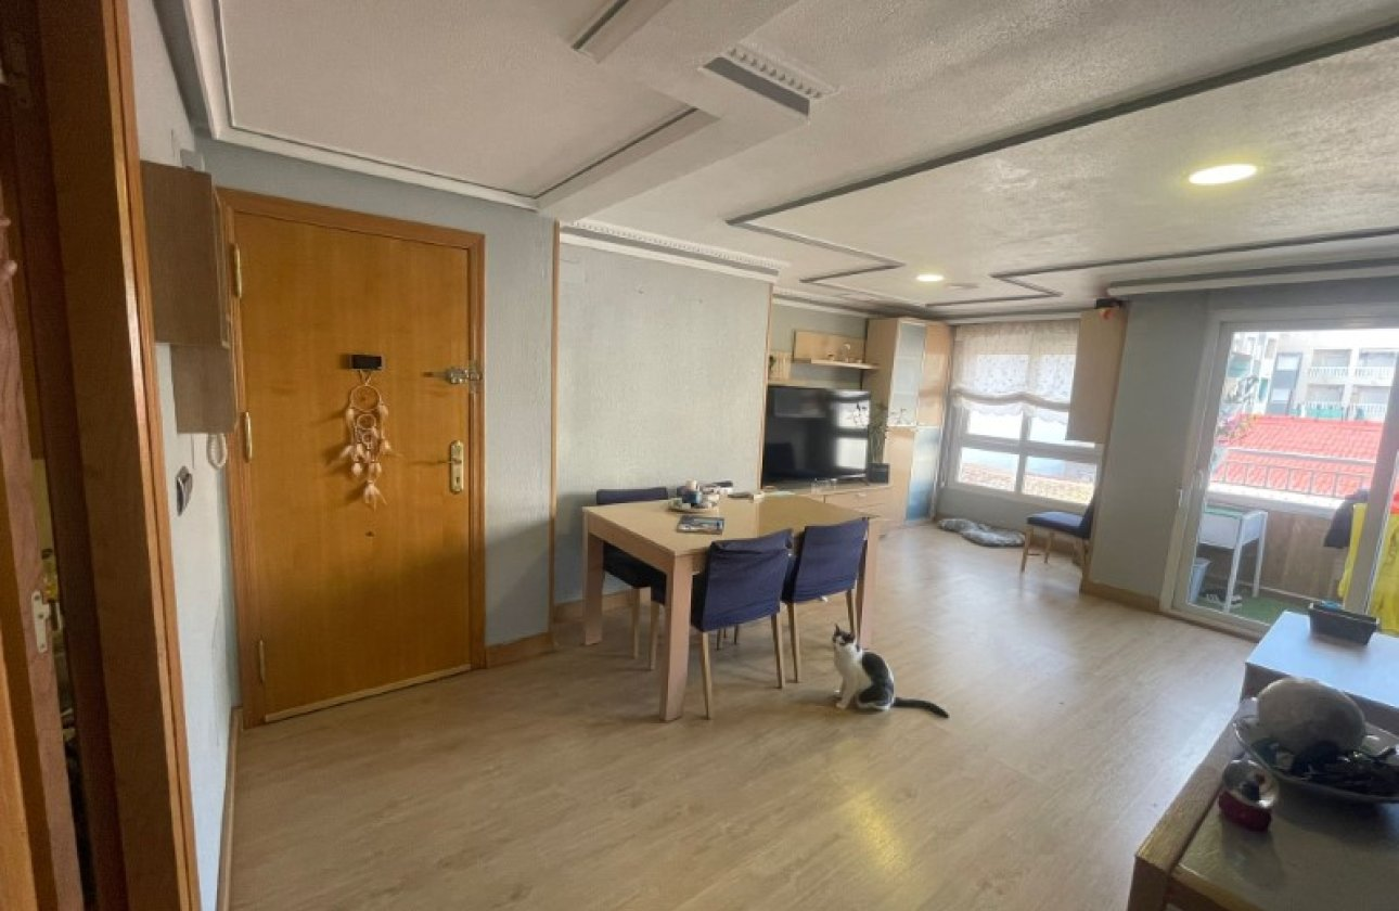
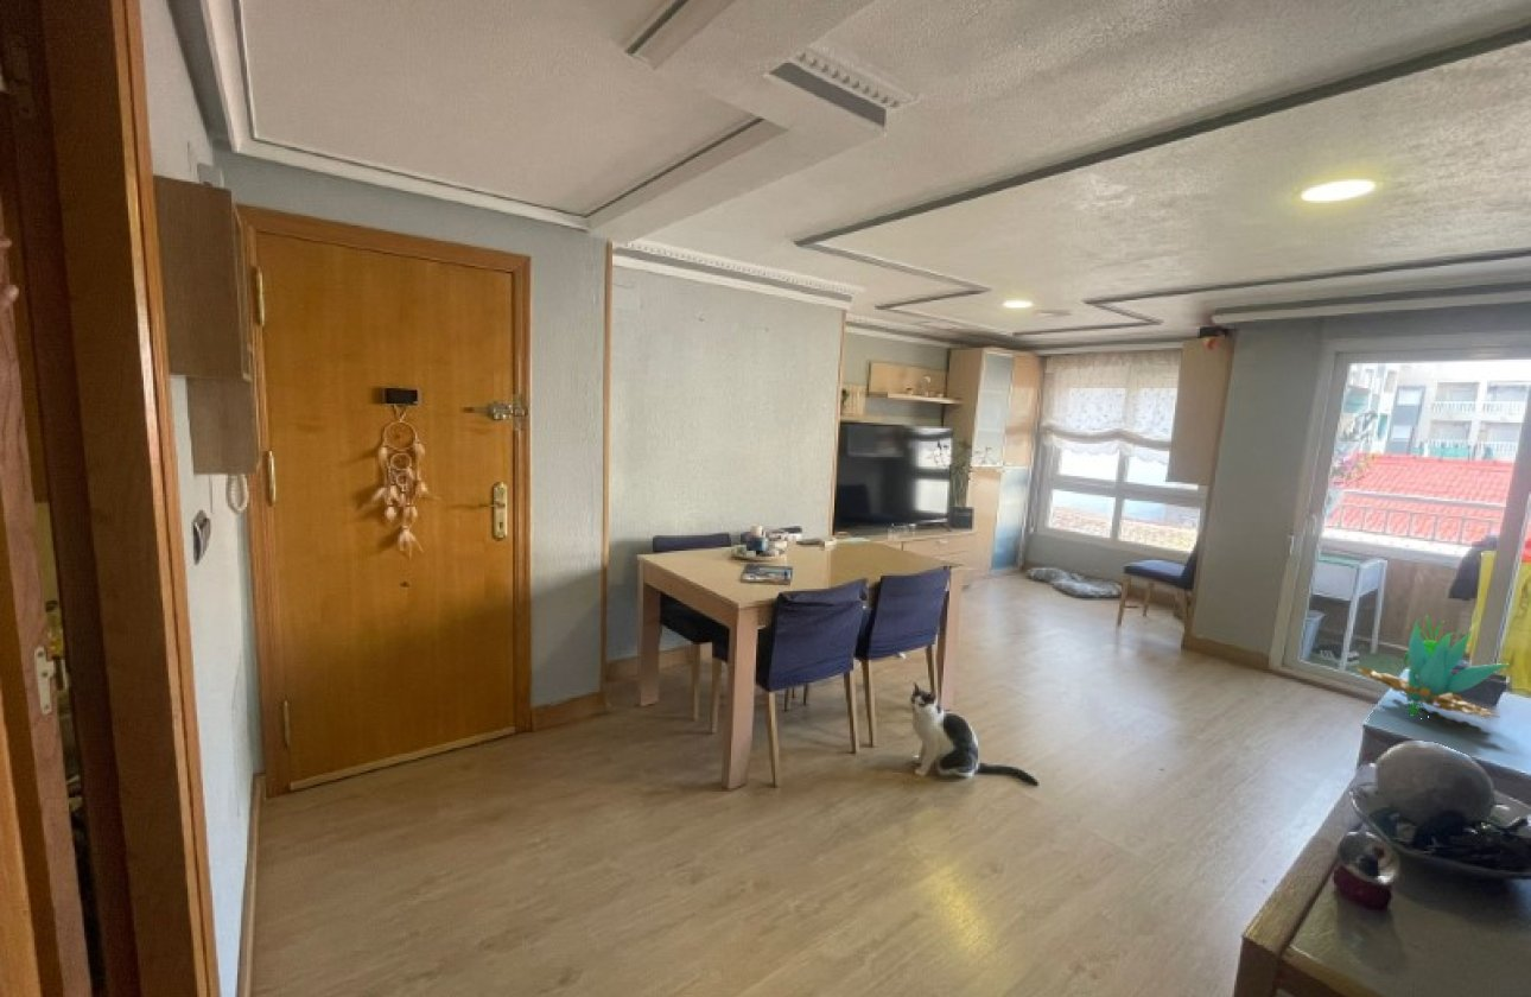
+ plant [1354,614,1512,718]
